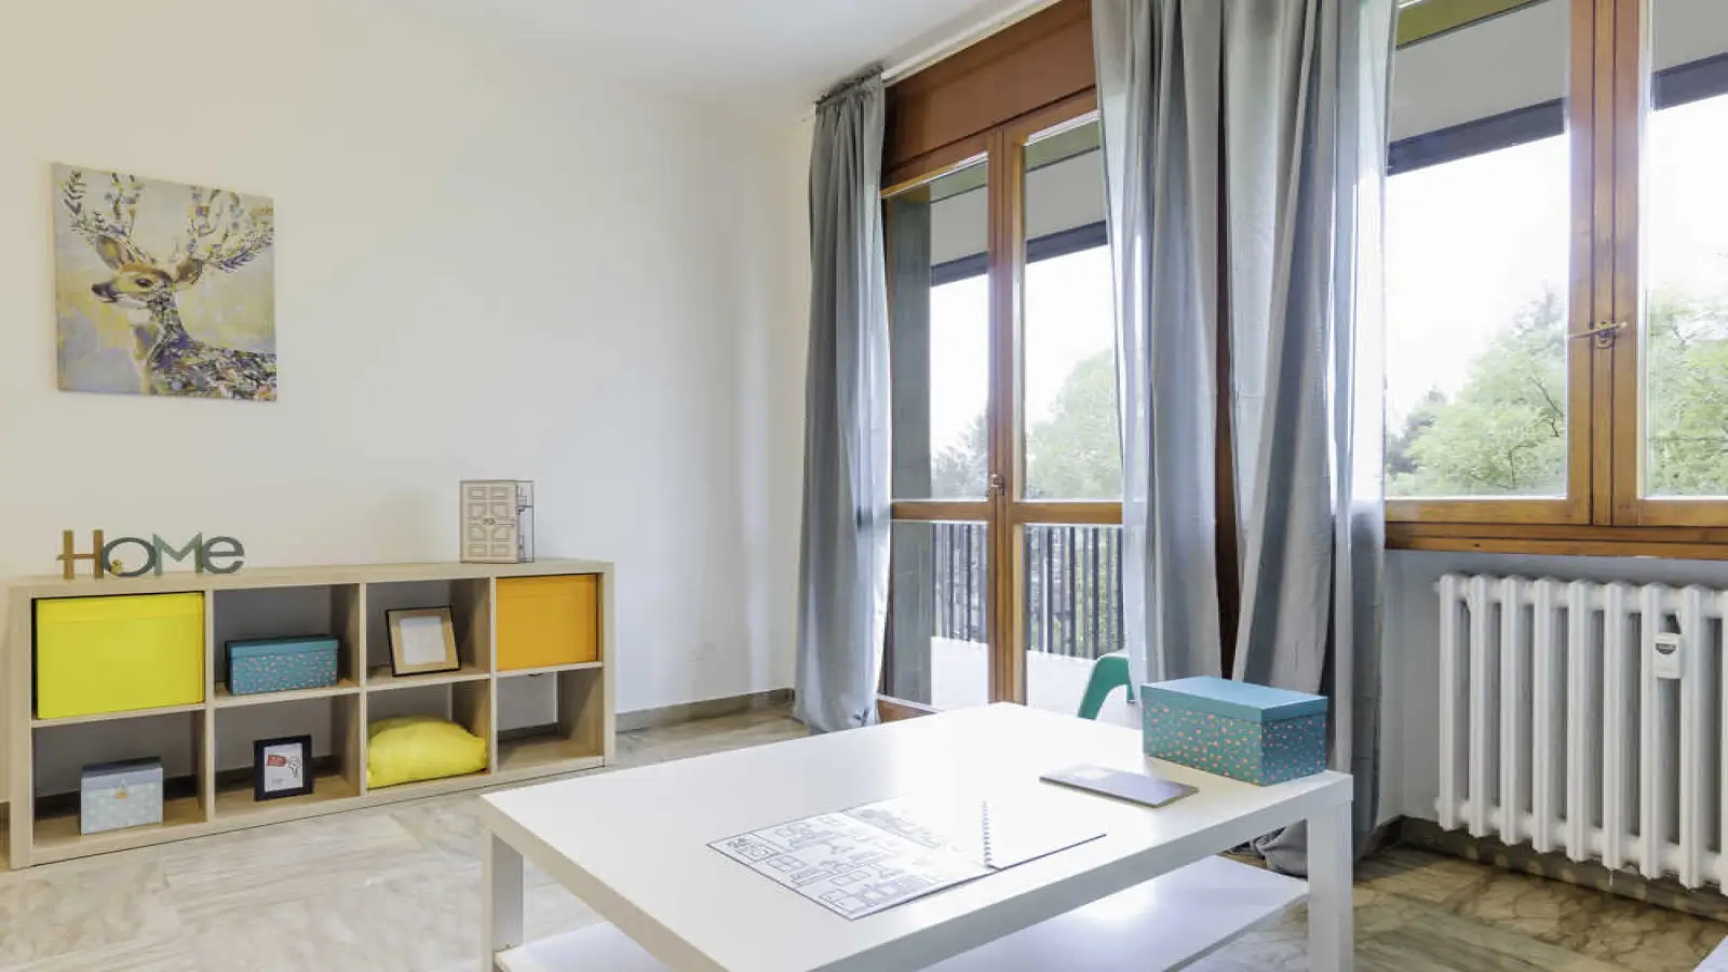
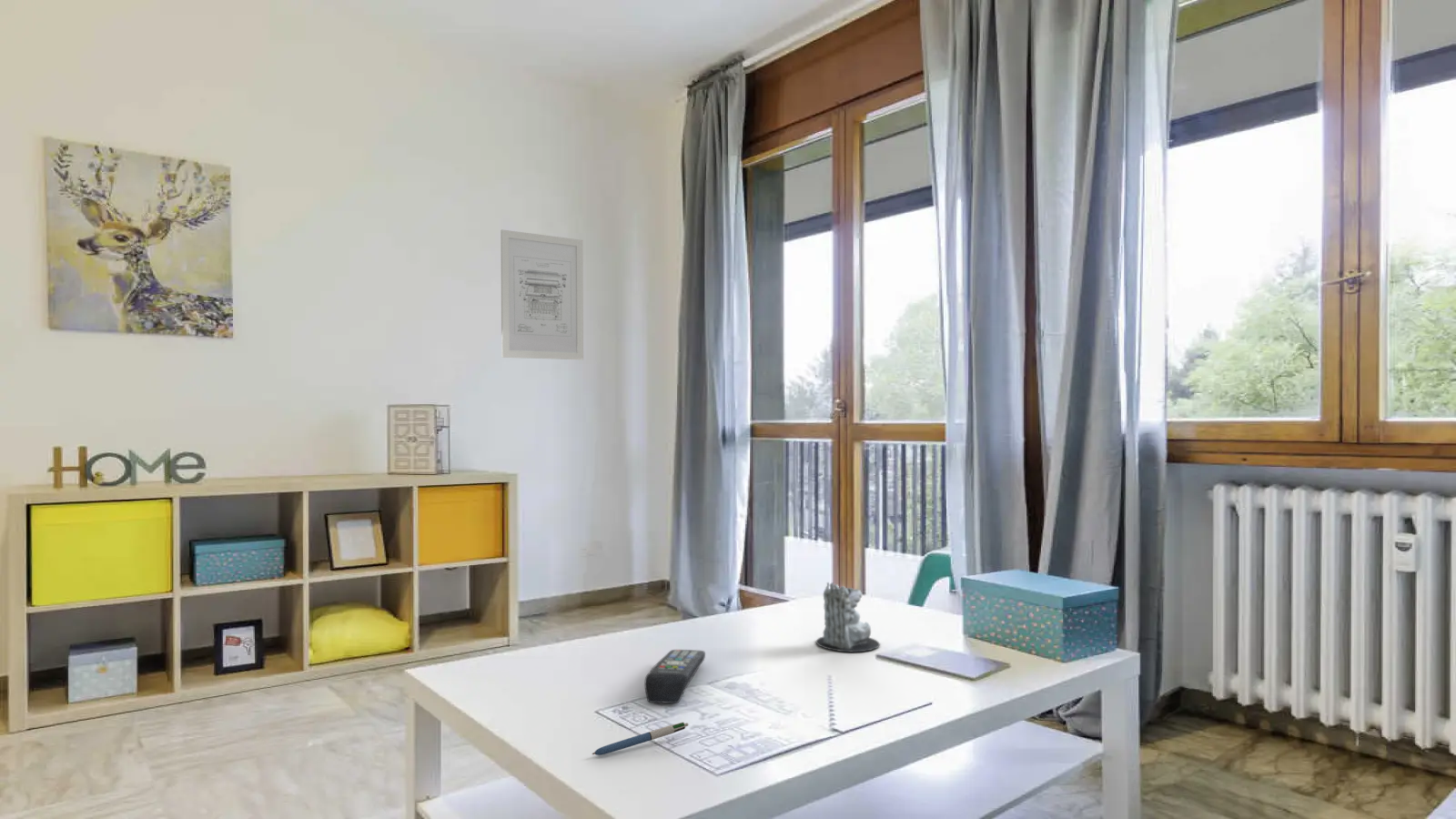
+ remote control [643,649,706,704]
+ wall art [500,229,584,360]
+ candle [815,581,881,652]
+ pen [591,722,689,756]
